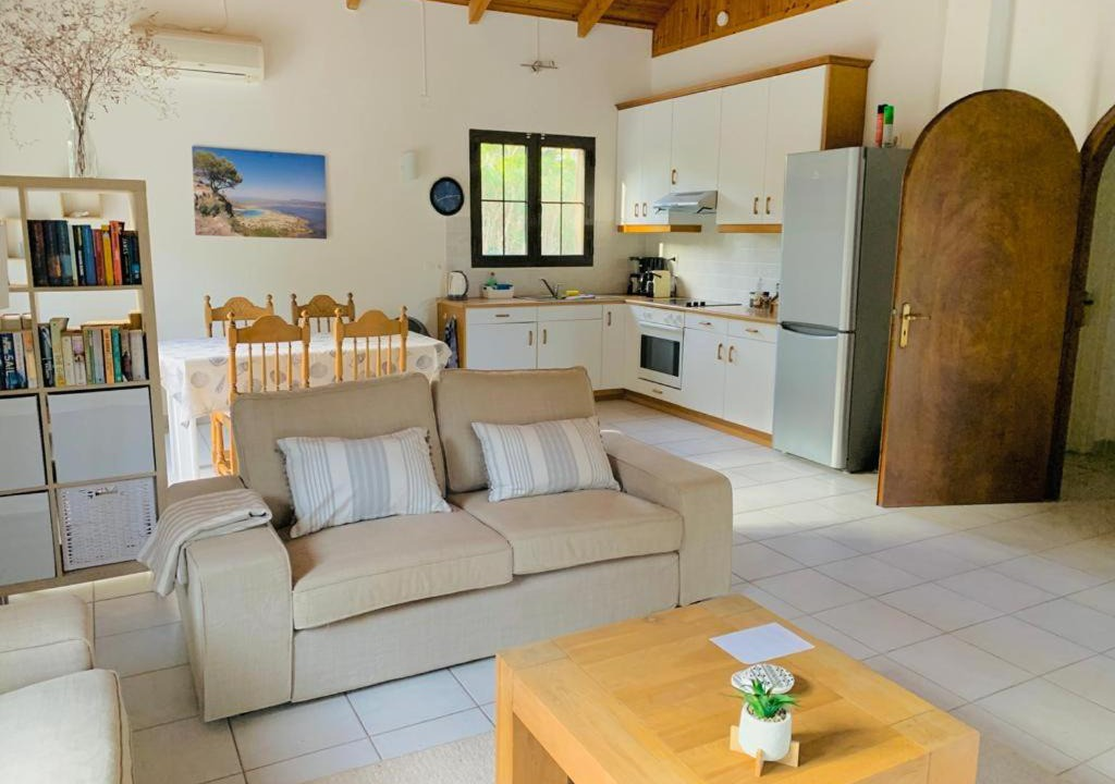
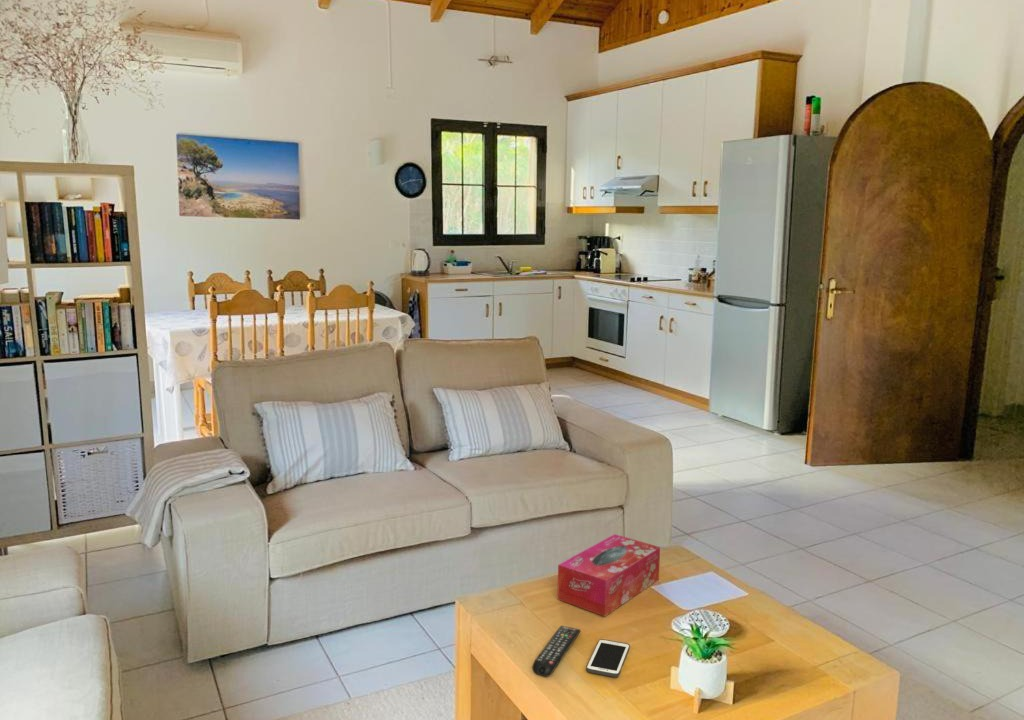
+ remote control [531,625,582,678]
+ tissue box [556,533,661,617]
+ cell phone [585,638,631,678]
